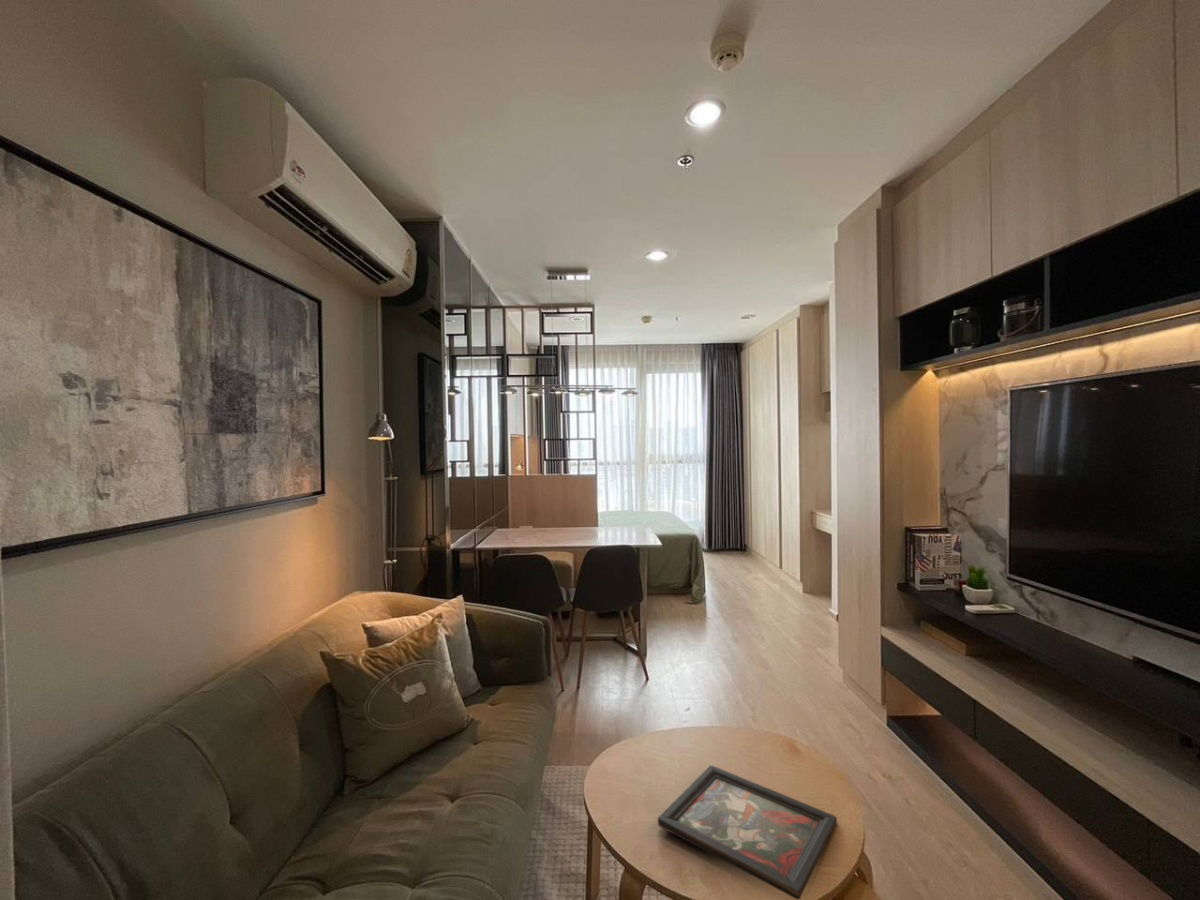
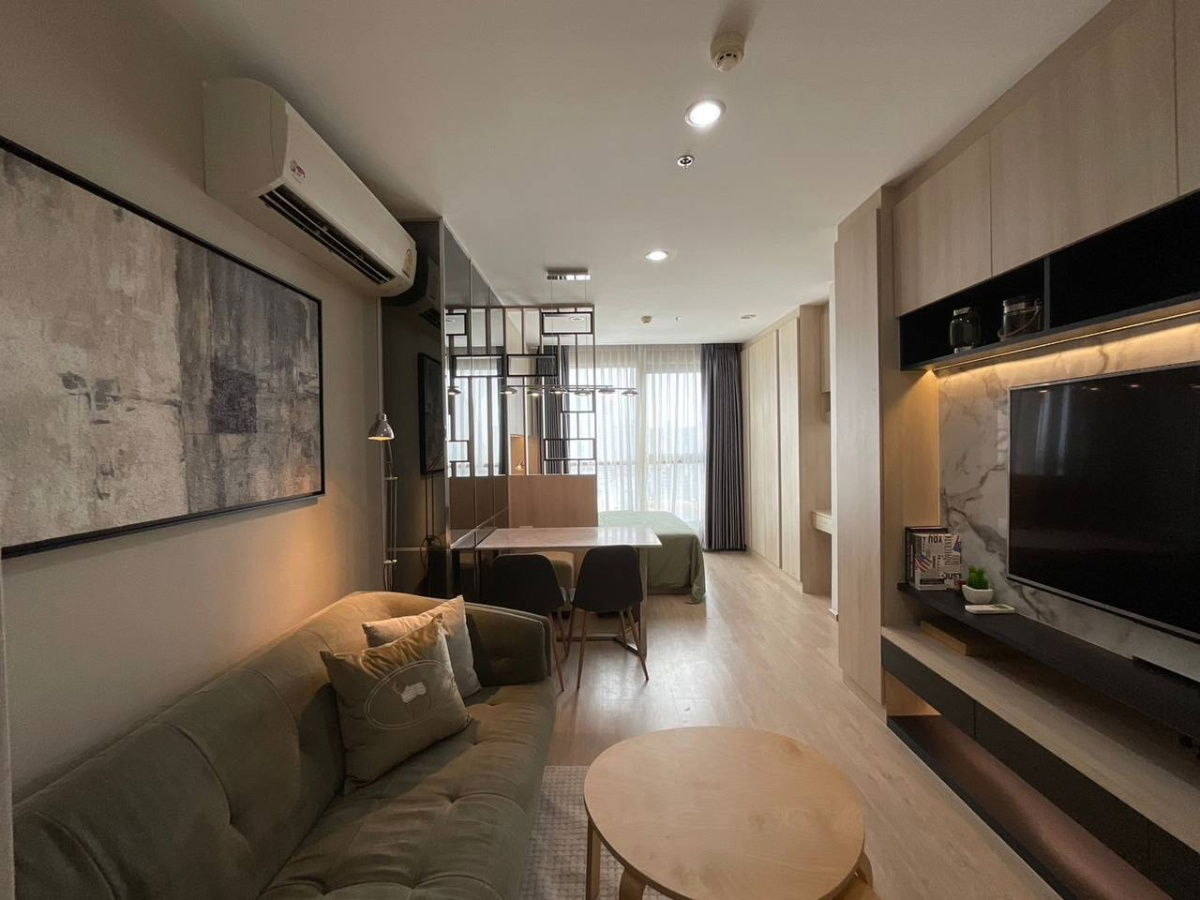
- decorative tray [657,764,838,900]
